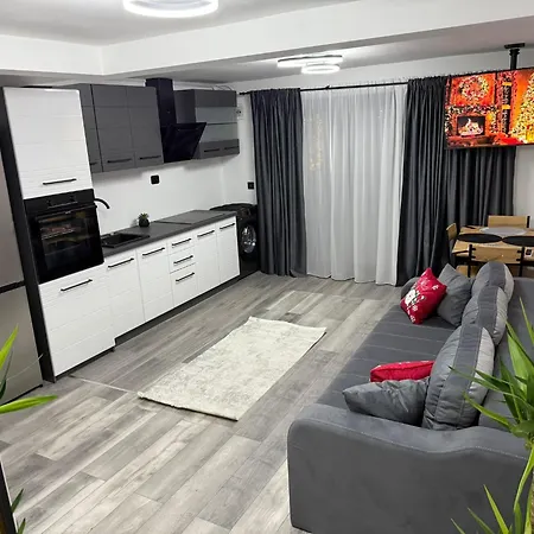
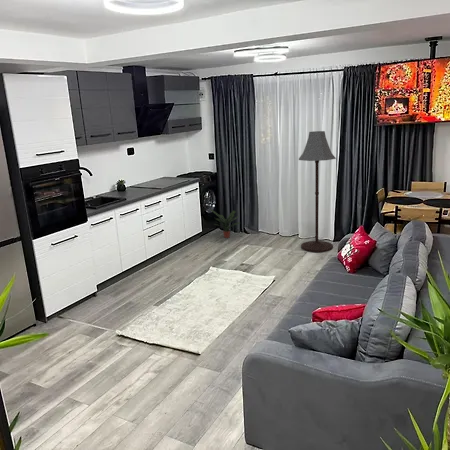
+ floor lamp [298,130,337,253]
+ potted plant [209,208,241,239]
